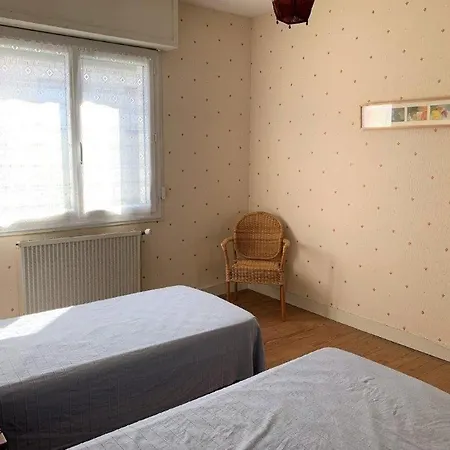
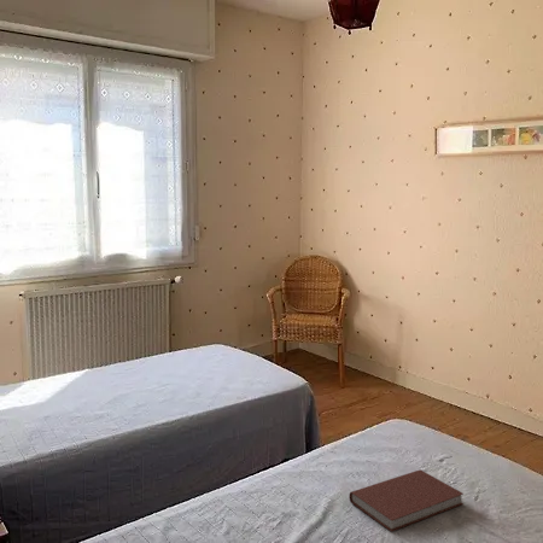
+ book [349,468,465,533]
